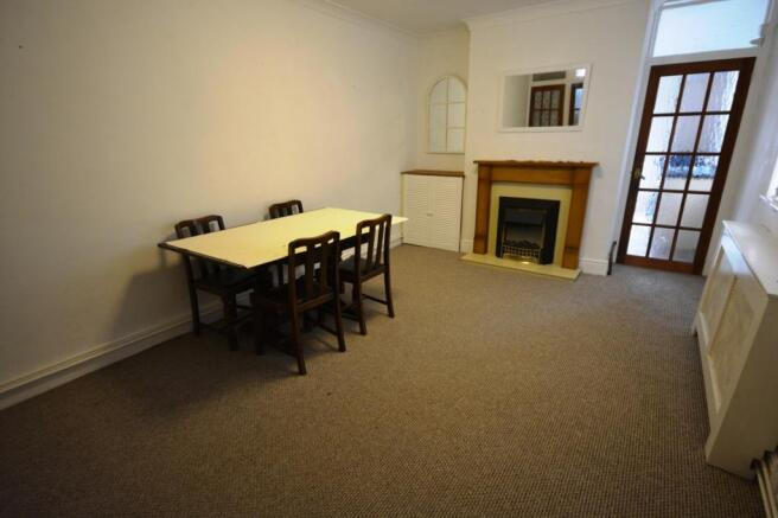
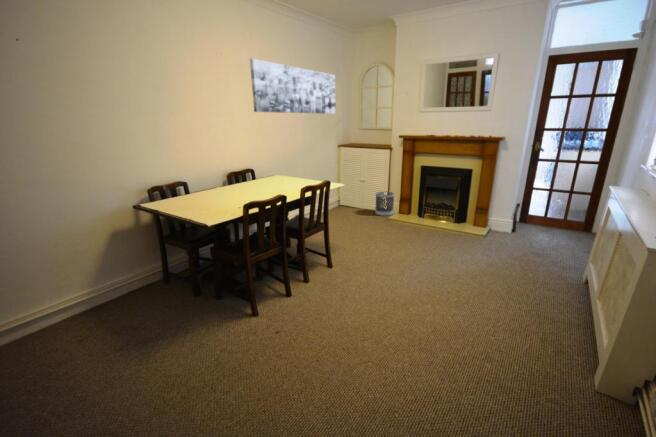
+ wastebasket [374,191,395,217]
+ wall art [249,57,337,115]
